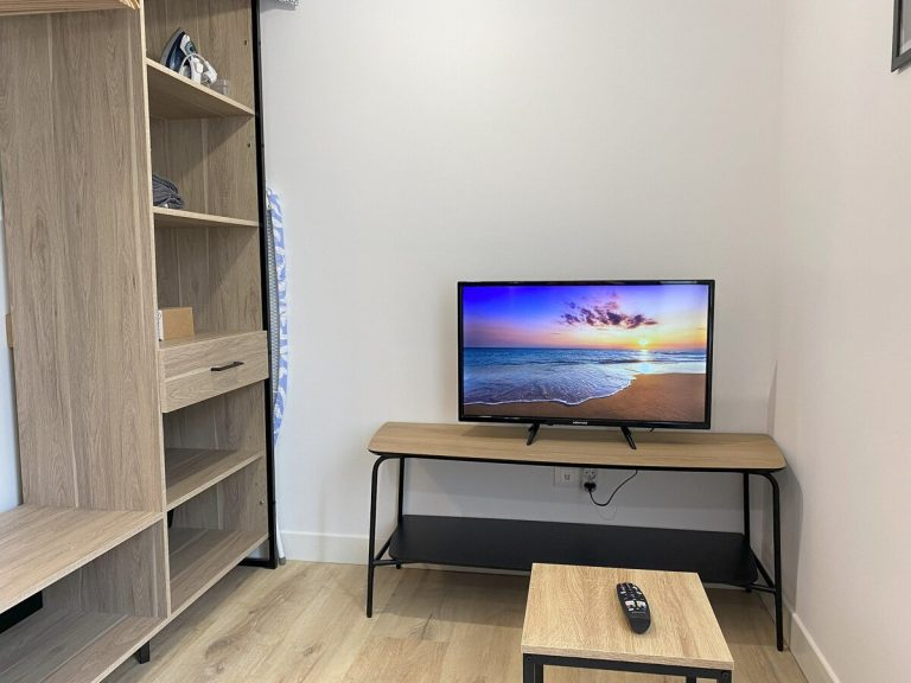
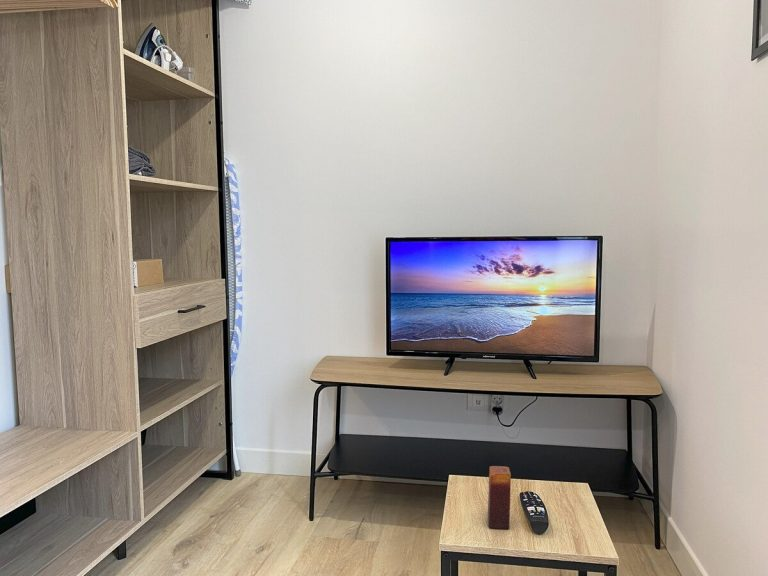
+ candle [487,465,512,530]
